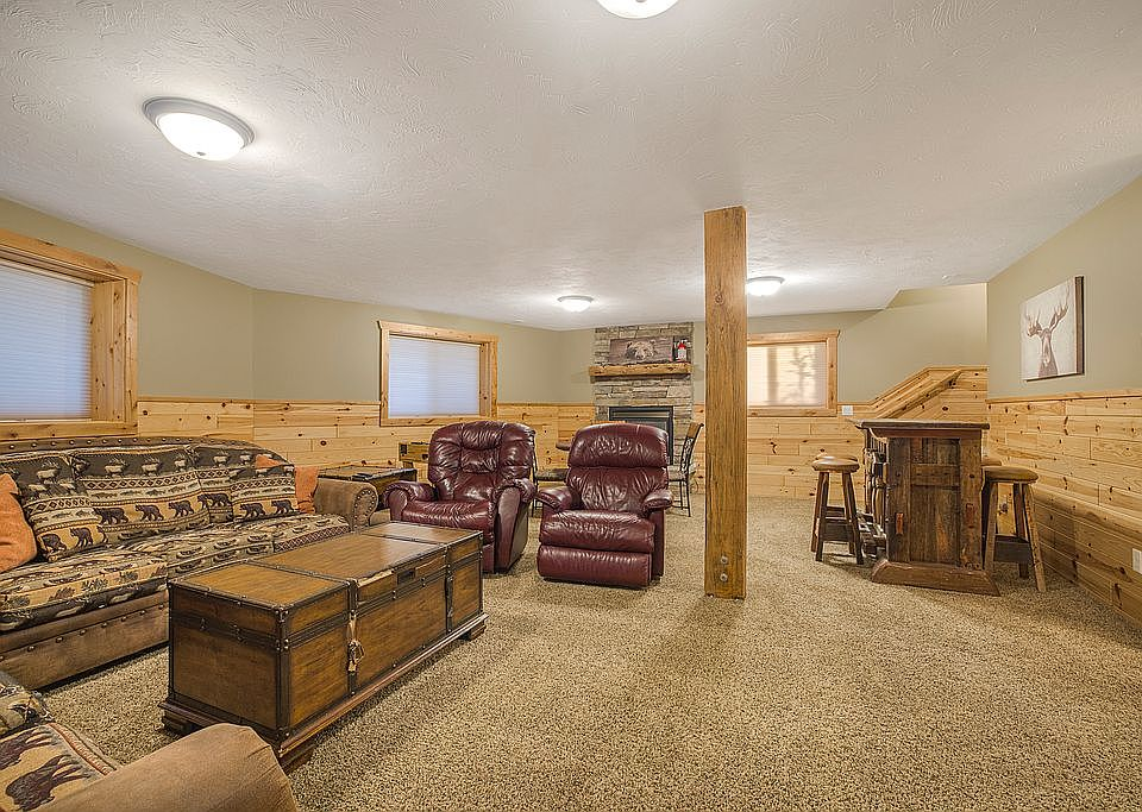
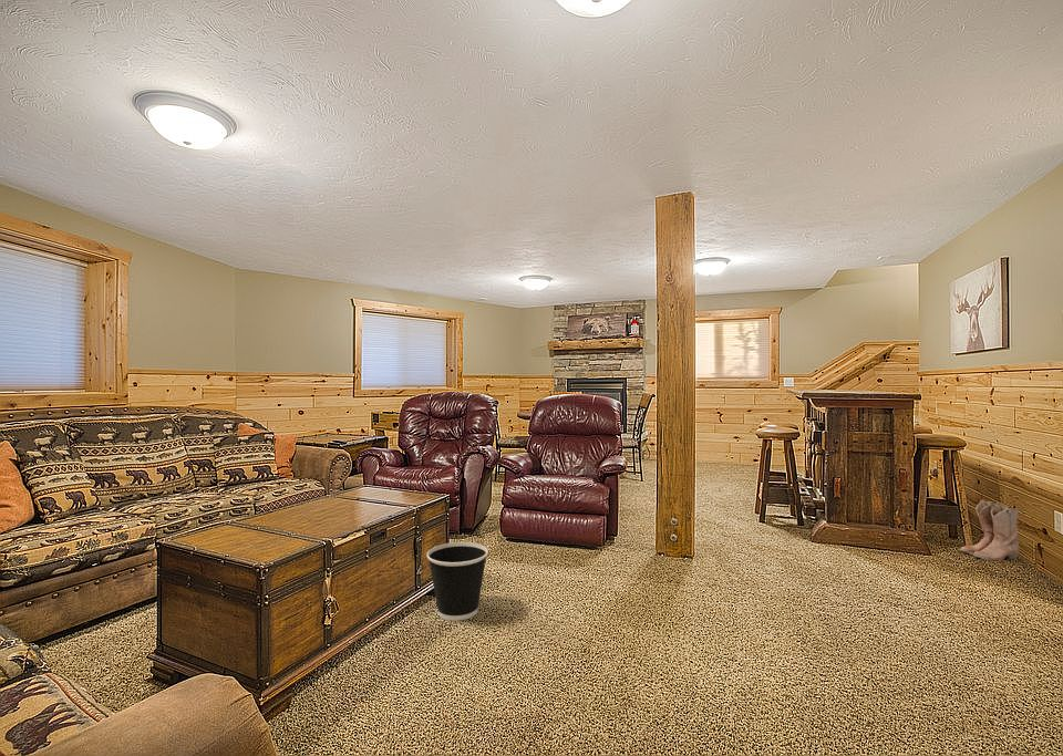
+ wastebasket [426,541,489,622]
+ boots [958,499,1021,561]
